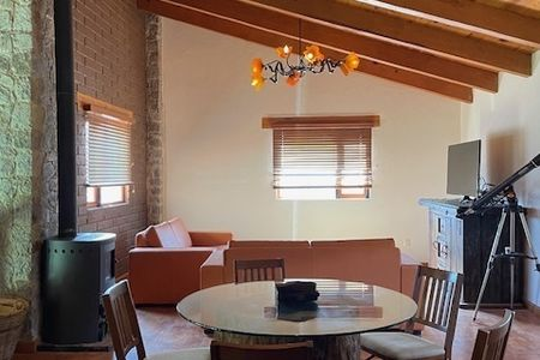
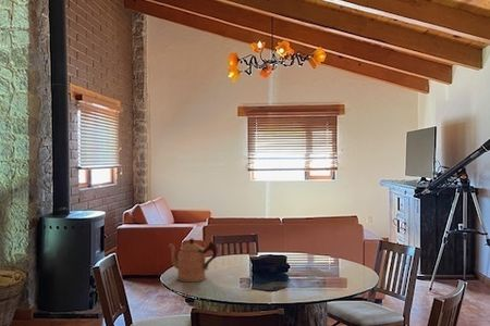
+ coffeepot [167,237,219,283]
